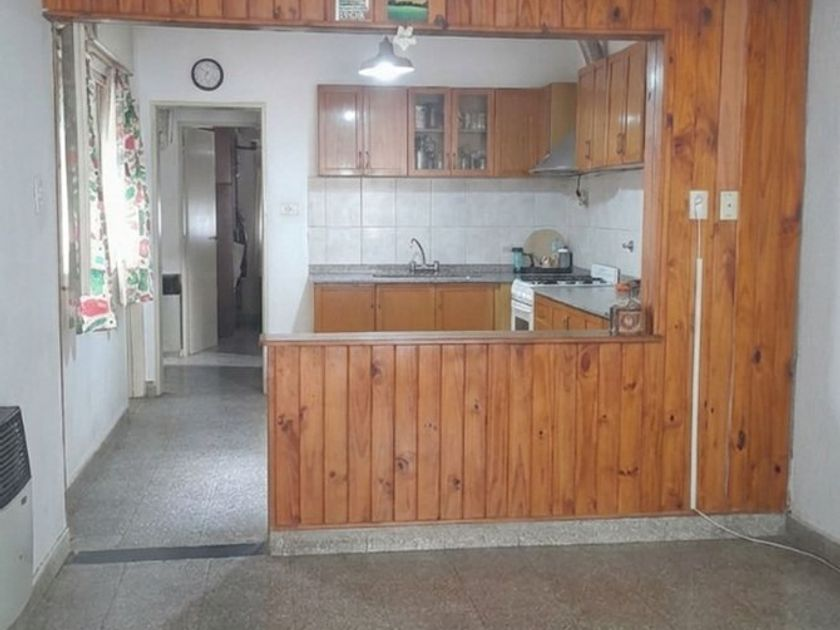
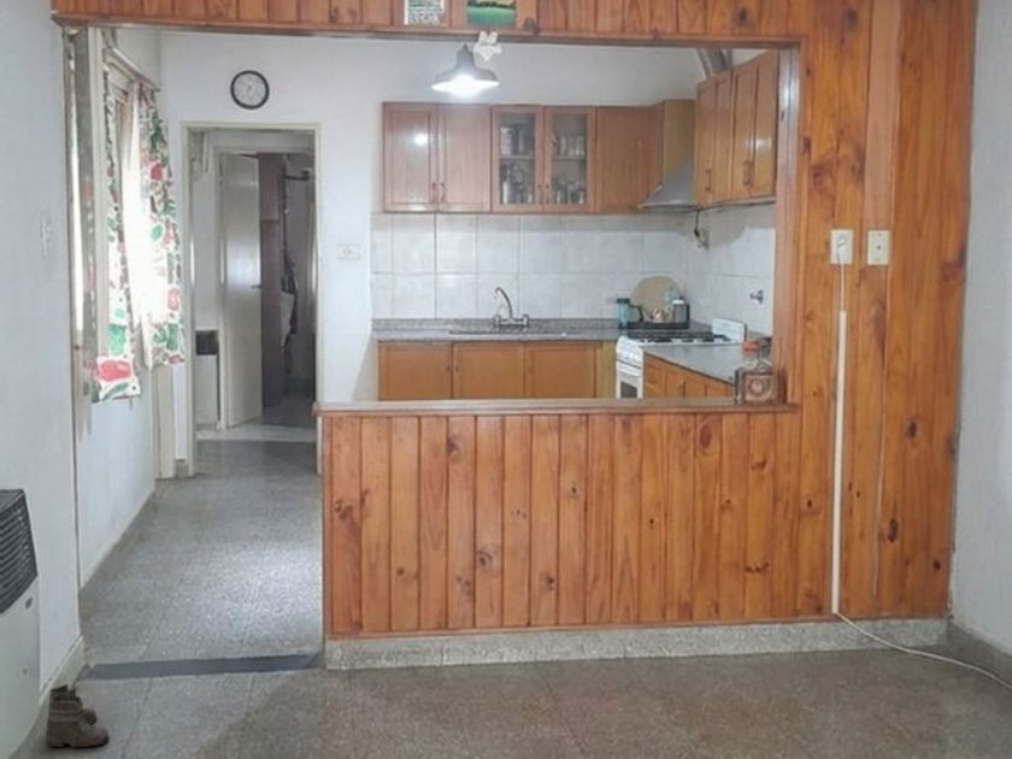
+ boots [45,683,111,755]
